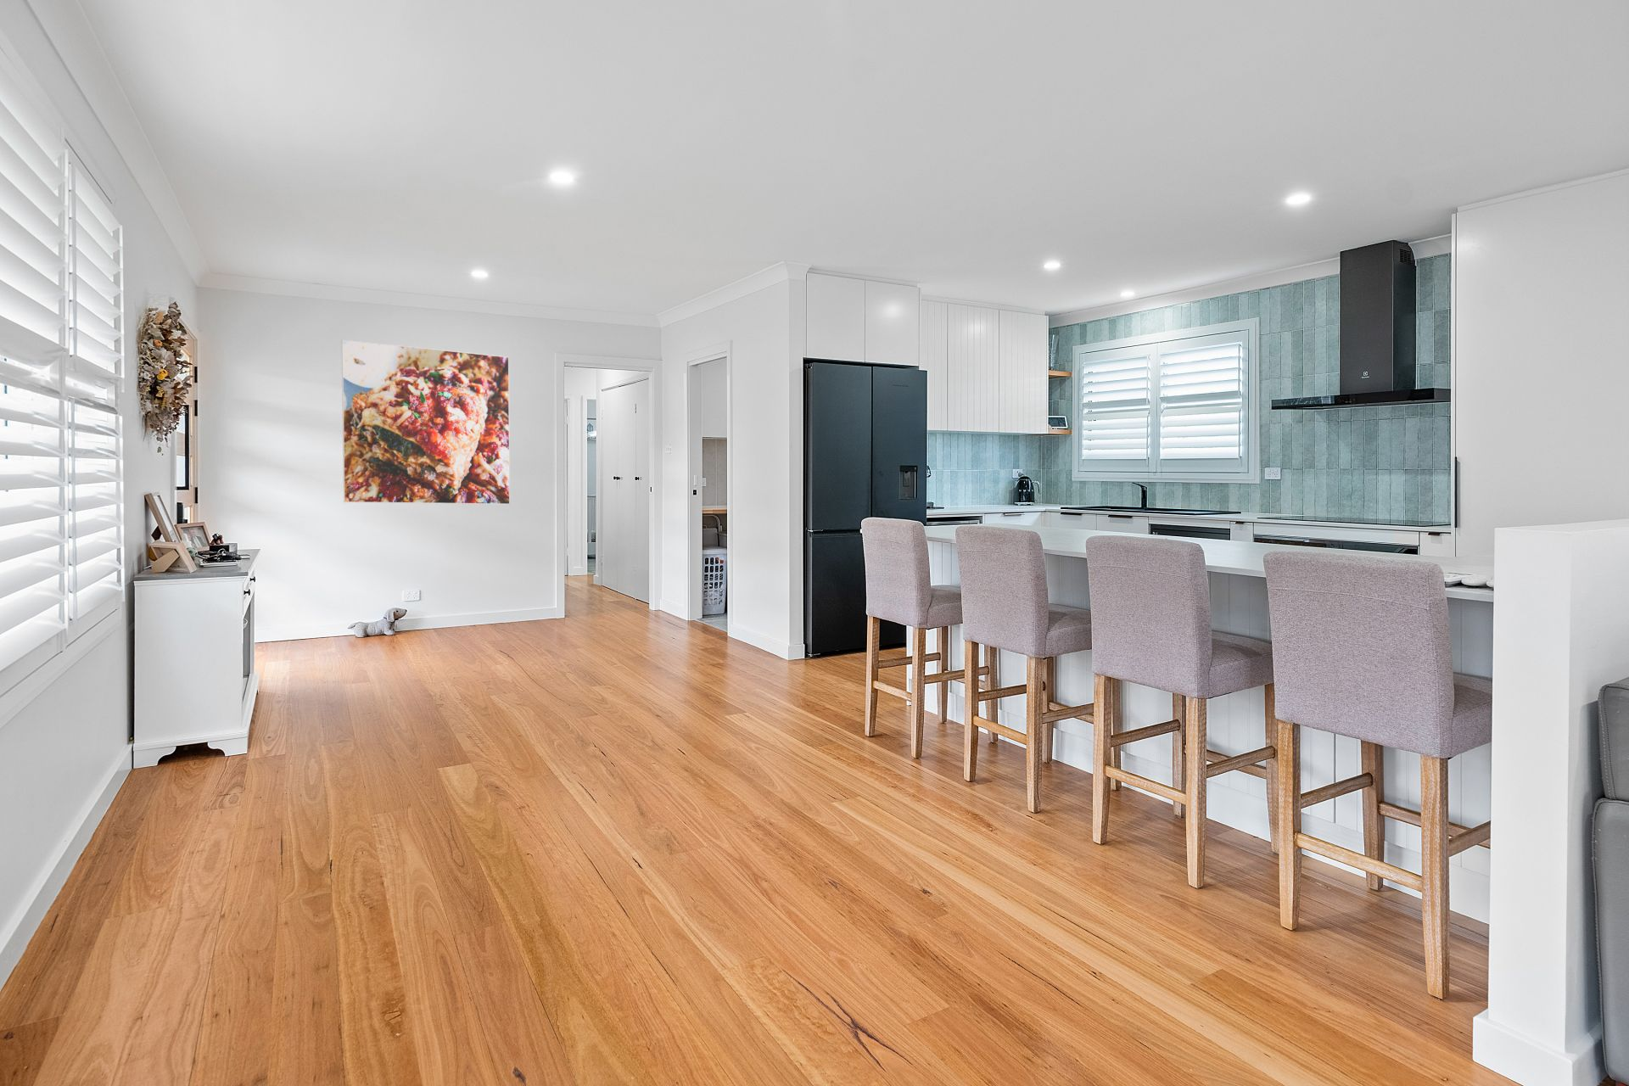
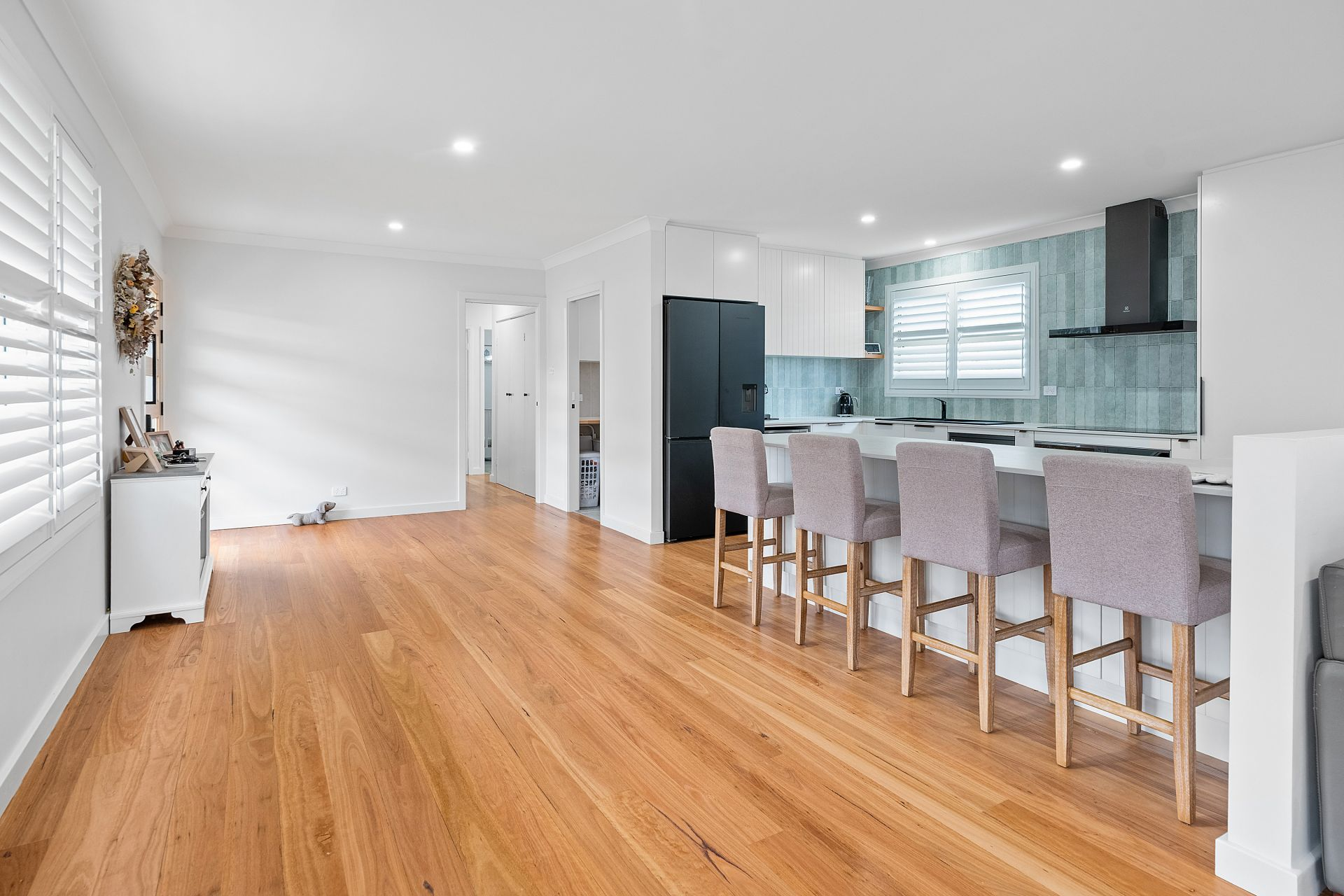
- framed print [341,339,510,504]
